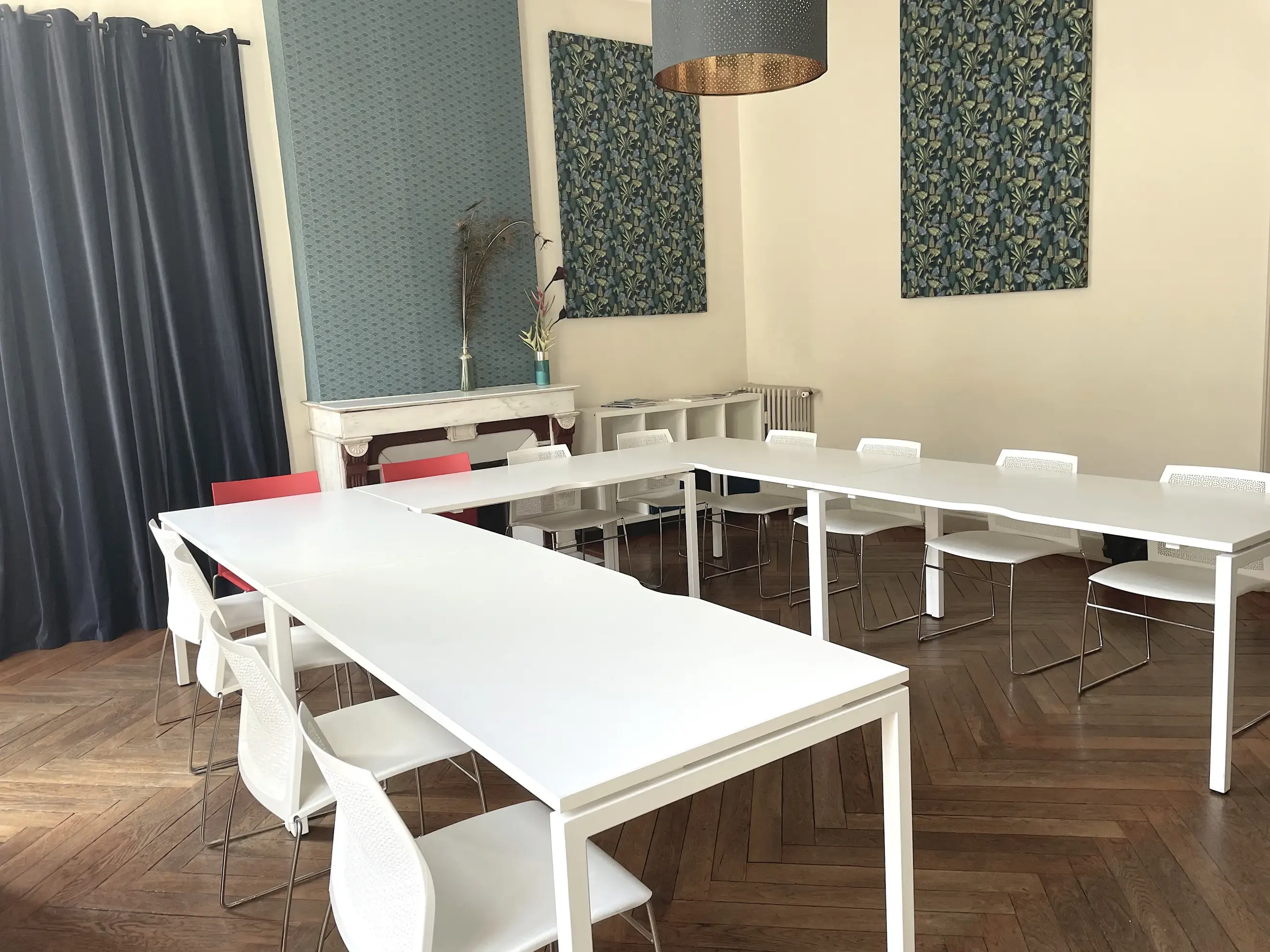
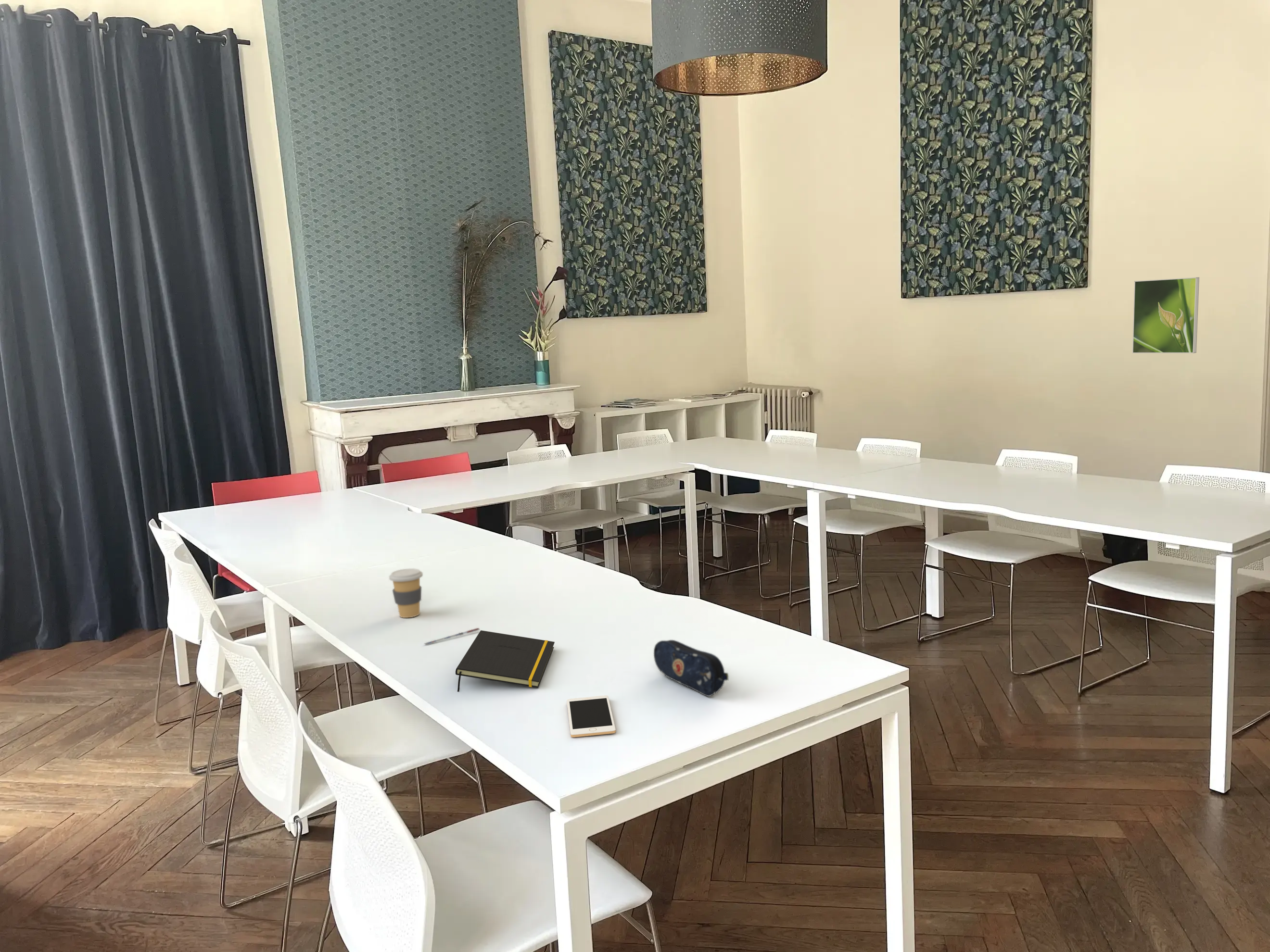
+ cell phone [566,695,616,738]
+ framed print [1132,277,1200,354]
+ coffee cup [388,568,423,618]
+ notepad [455,630,555,692]
+ pen [424,627,480,646]
+ pencil case [653,639,729,697]
